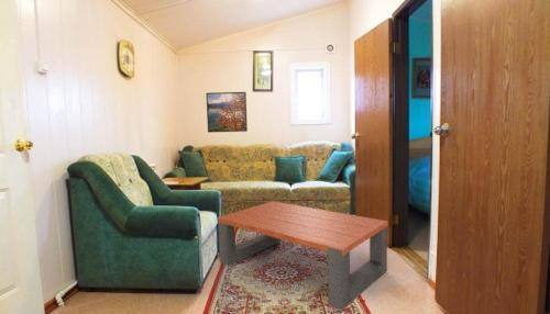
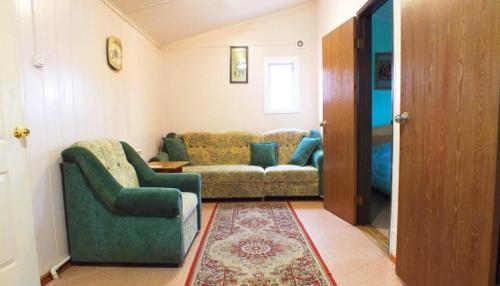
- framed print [206,91,249,134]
- coffee table [217,200,389,311]
